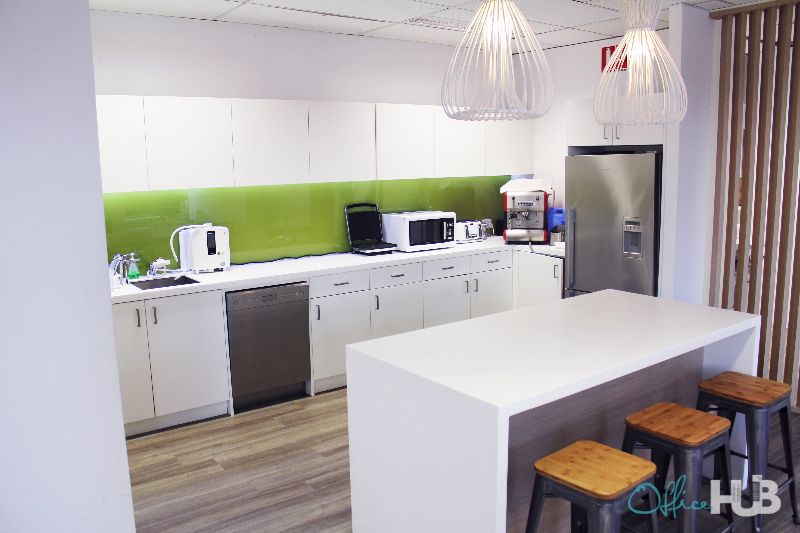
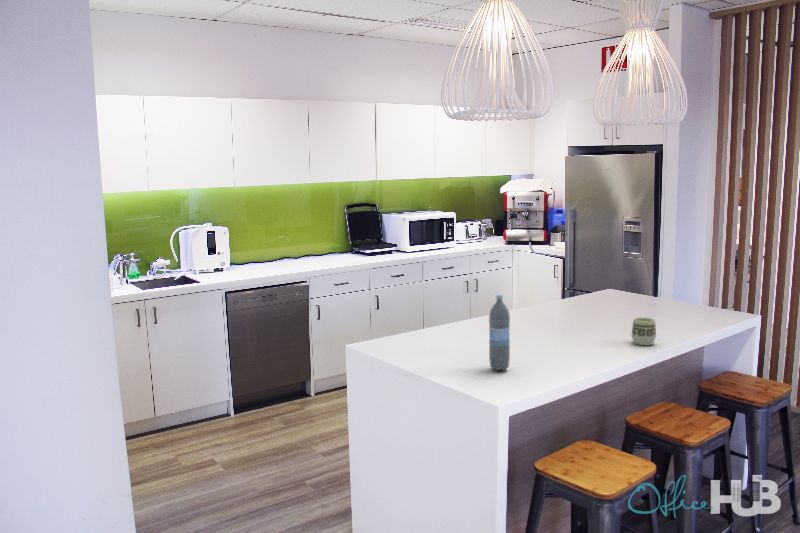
+ cup [630,317,657,346]
+ water bottle [488,294,511,371]
